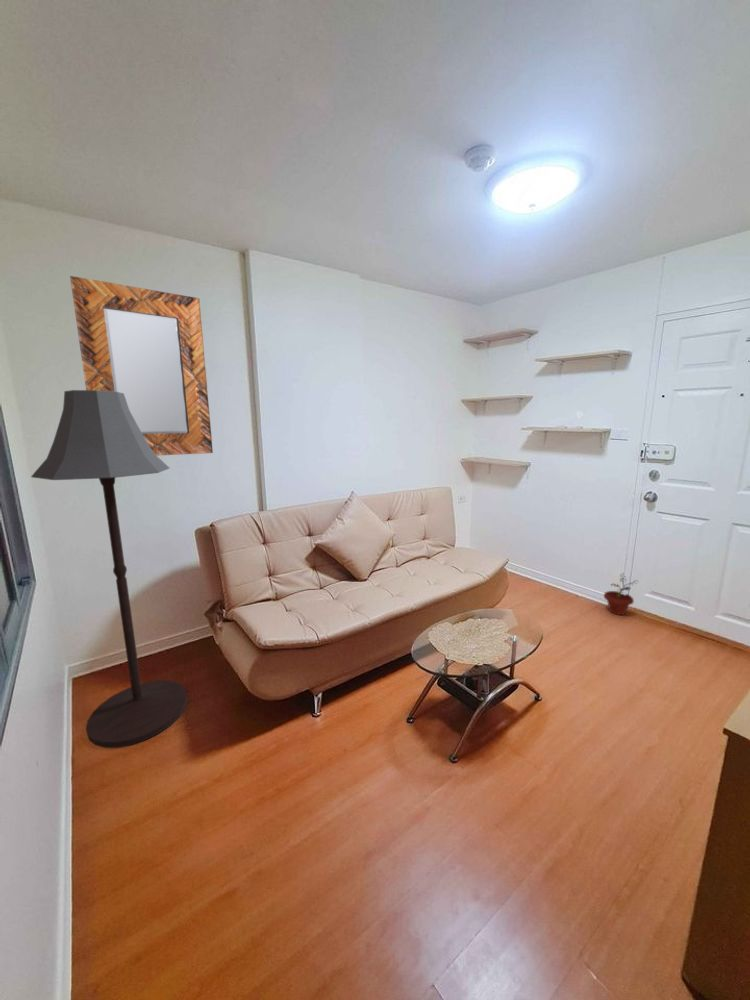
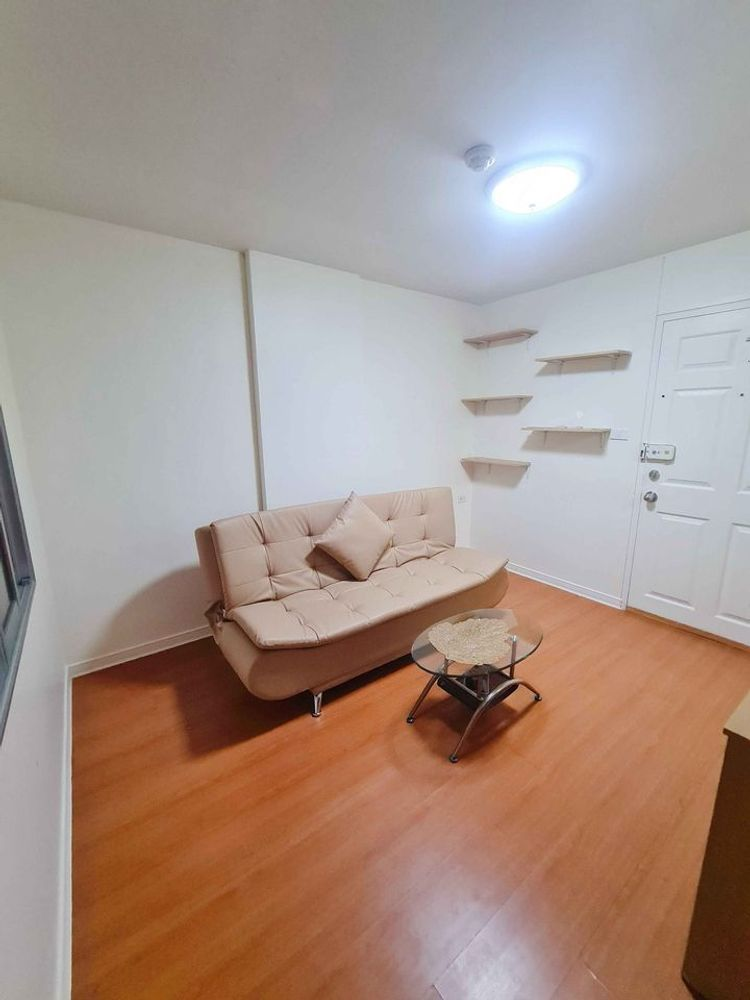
- floor lamp [30,389,188,749]
- home mirror [69,275,214,457]
- potted plant [603,572,640,616]
